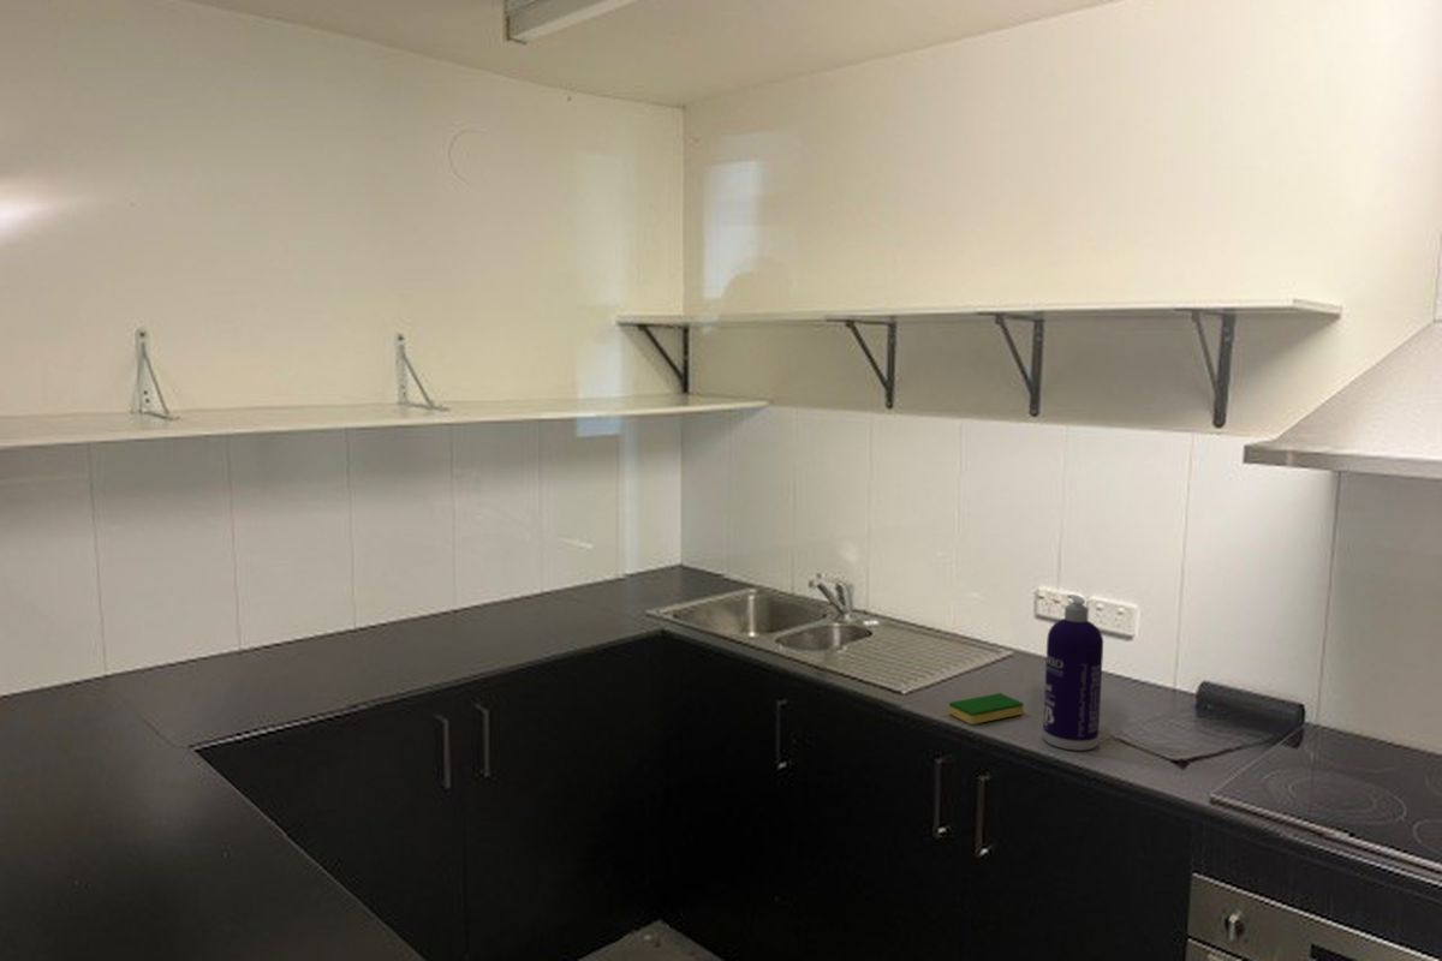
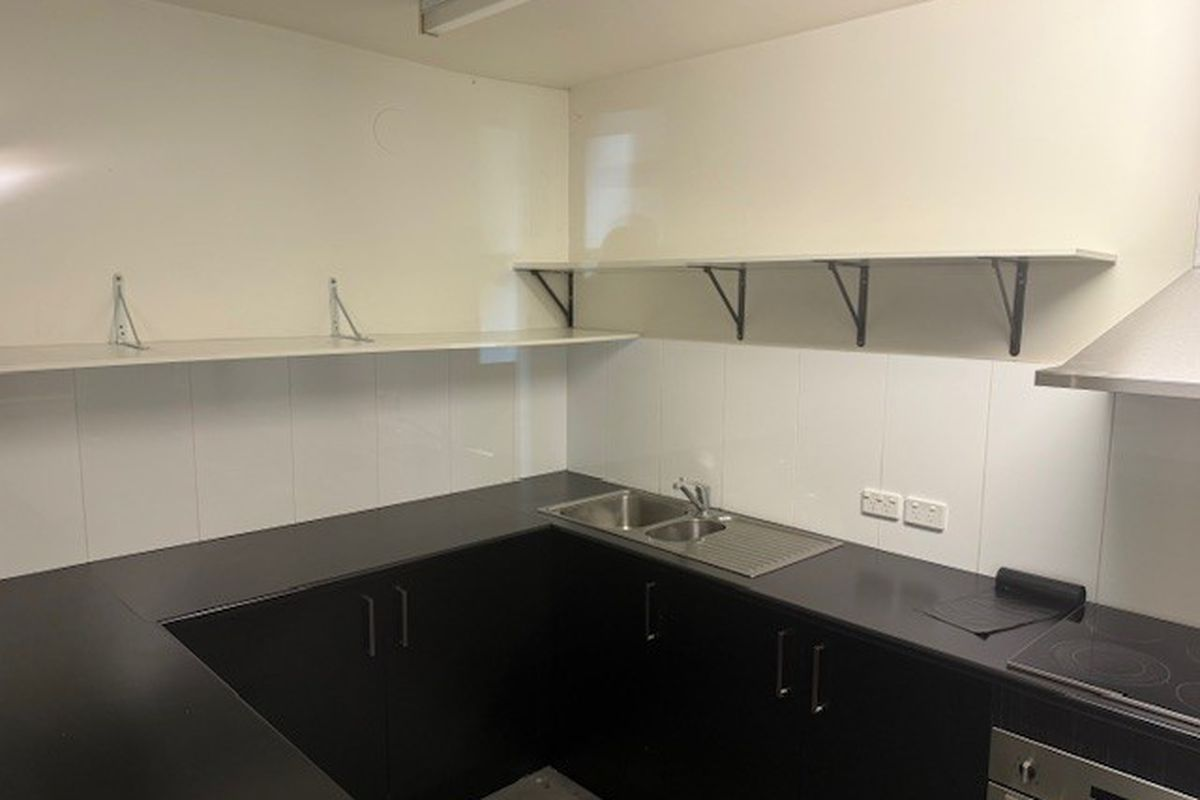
- dish sponge [948,692,1025,726]
- spray bottle [1042,593,1104,751]
